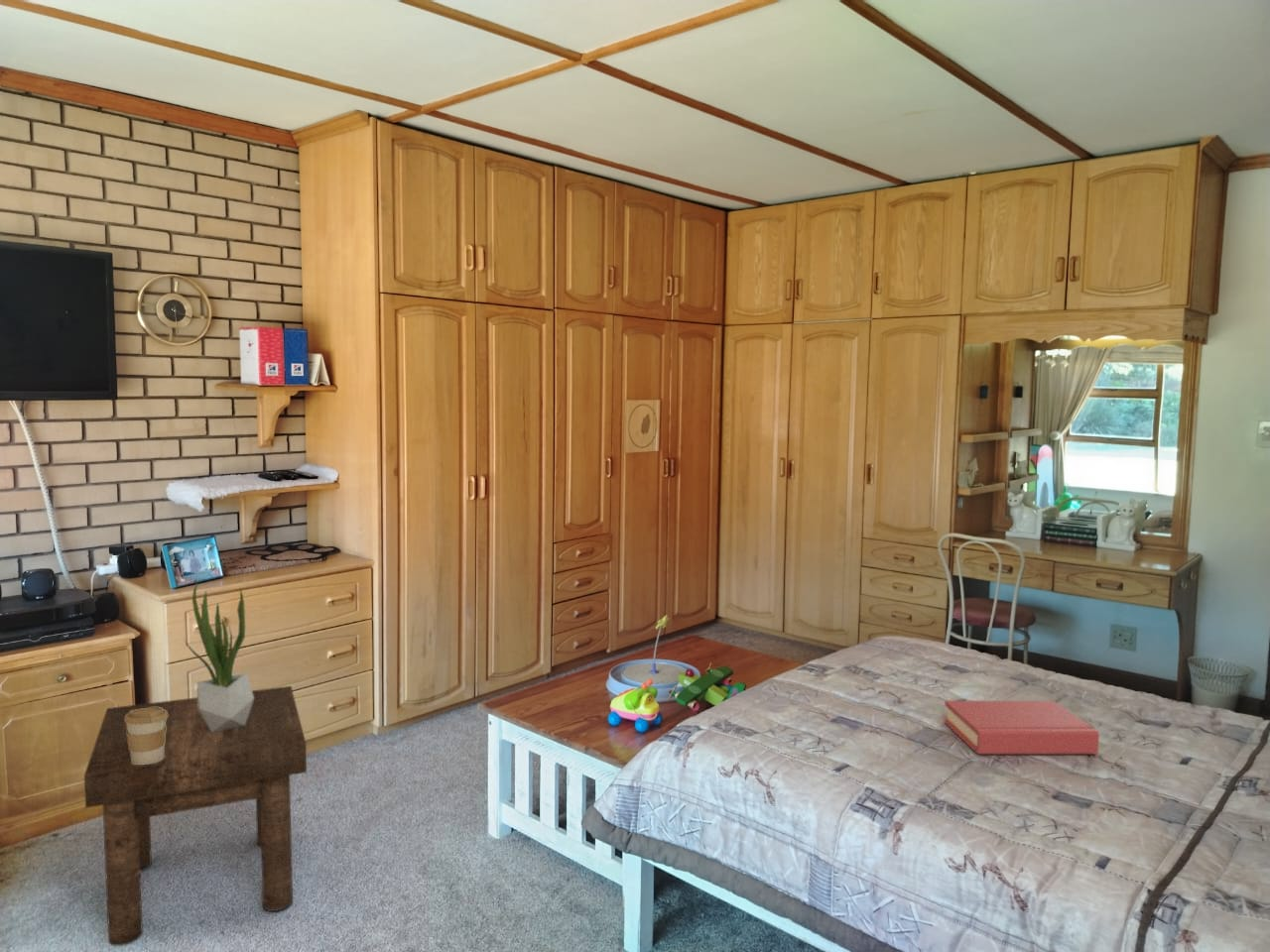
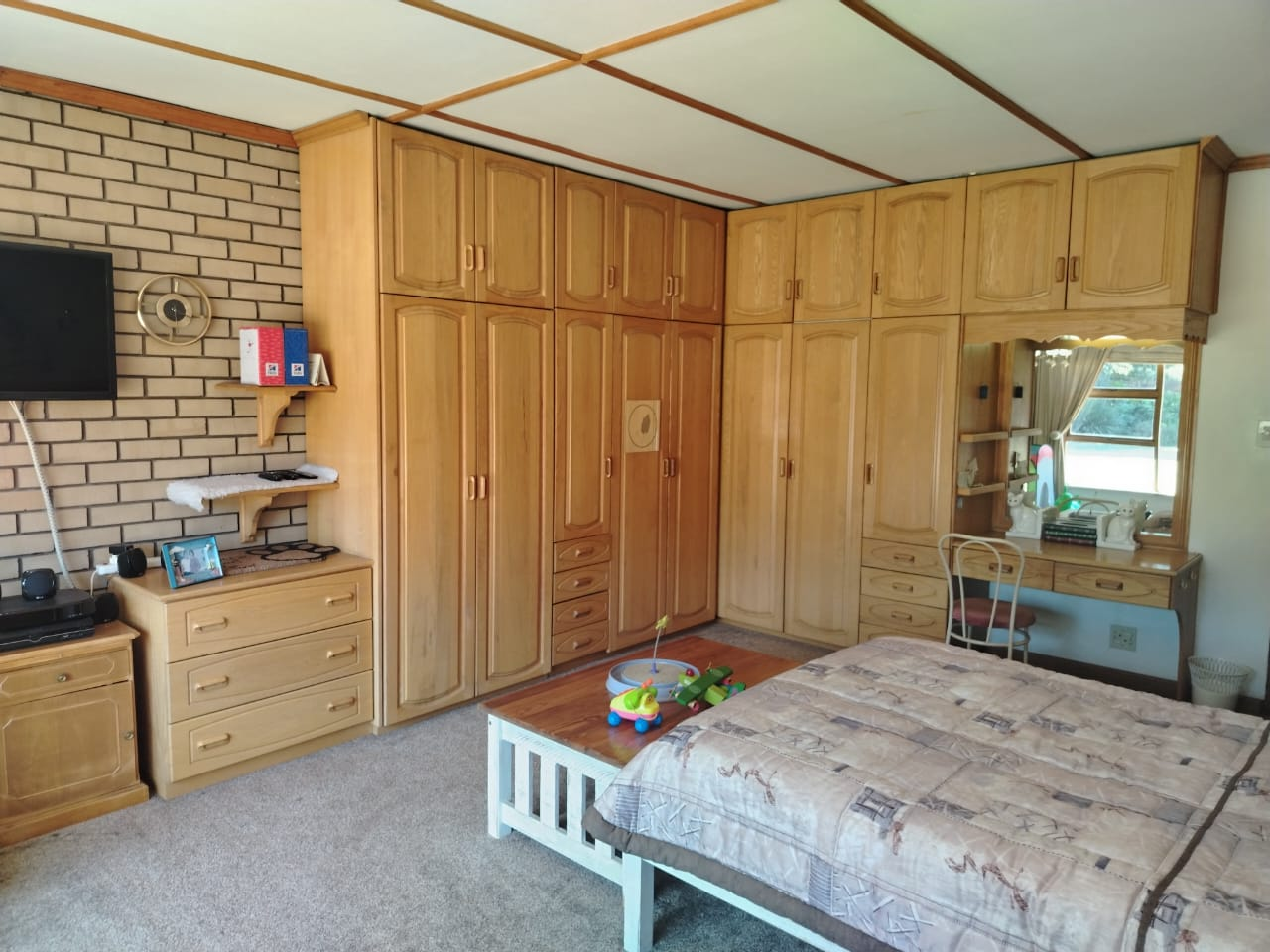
- stool [83,685,308,946]
- potted plant [184,581,254,732]
- hardback book [943,700,1100,756]
- coffee cup [125,707,168,765]
